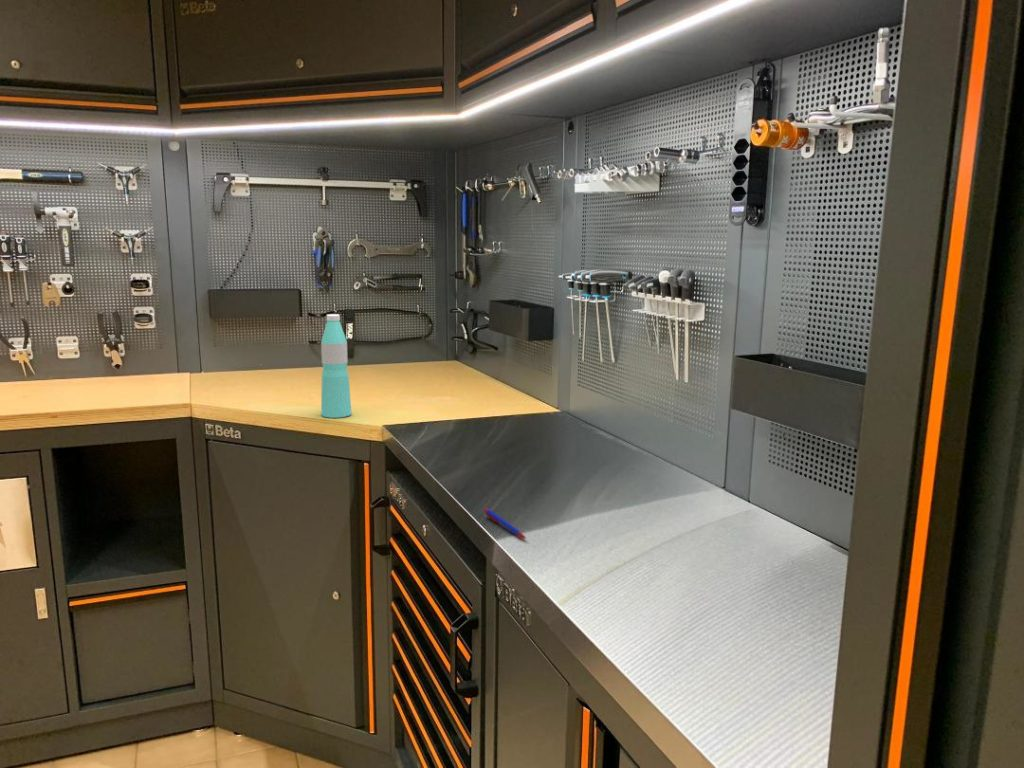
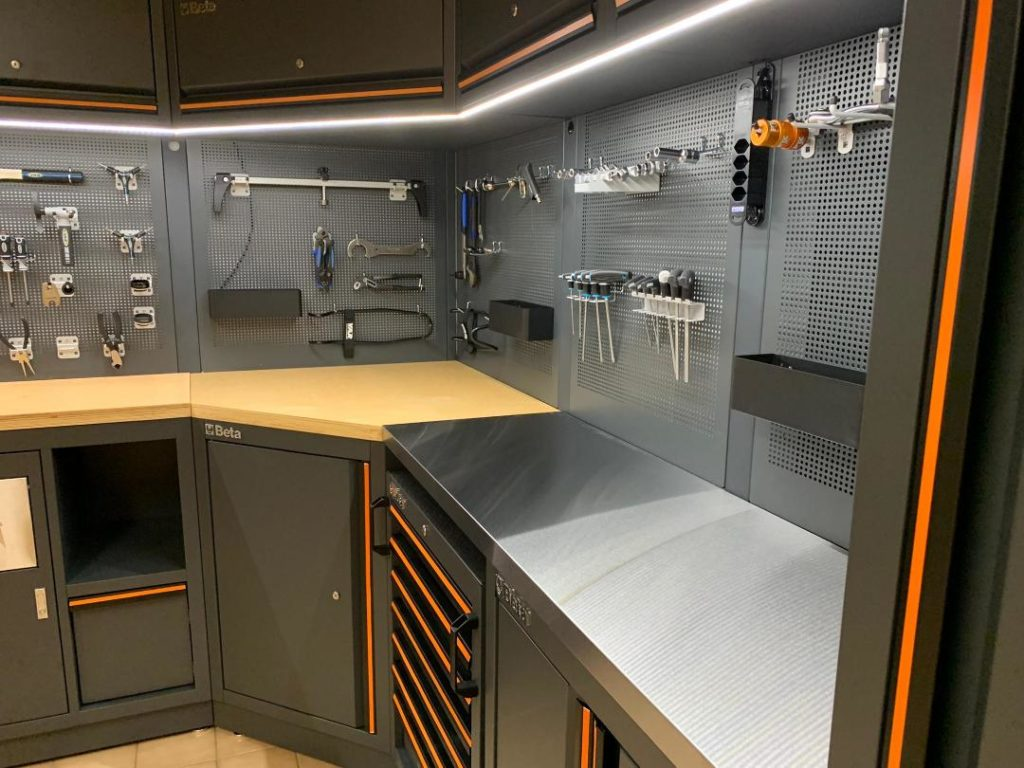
- water bottle [320,313,353,419]
- pen [483,507,527,540]
